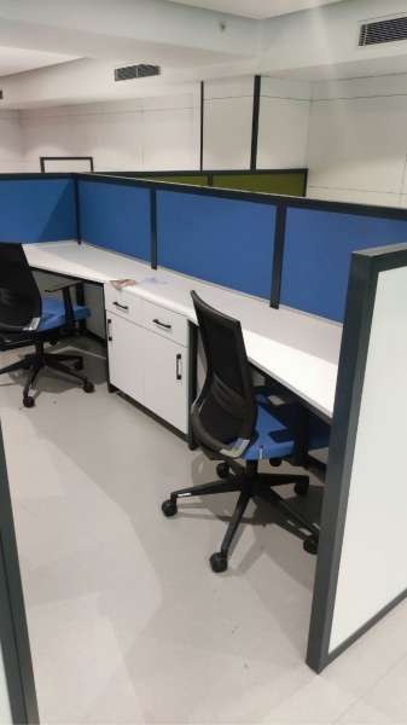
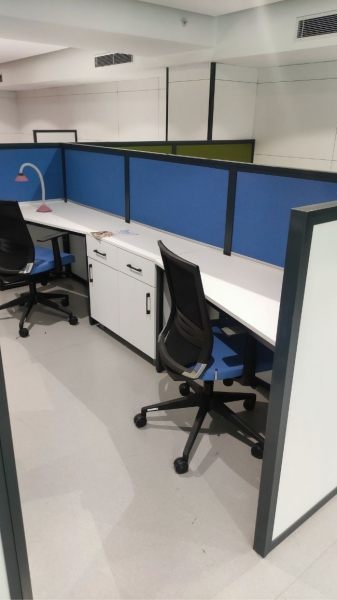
+ desk lamp [14,162,53,213]
